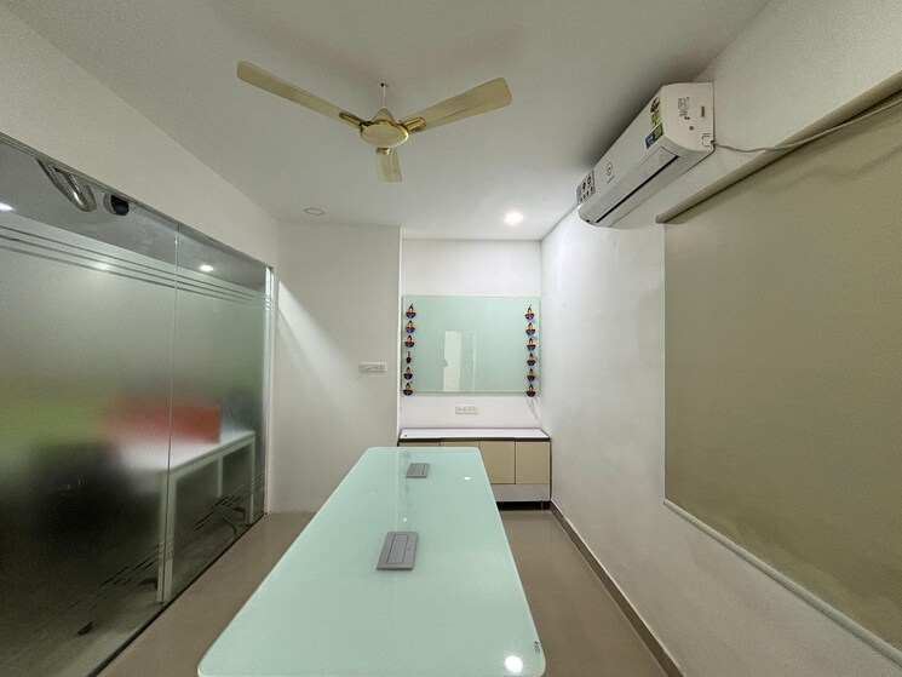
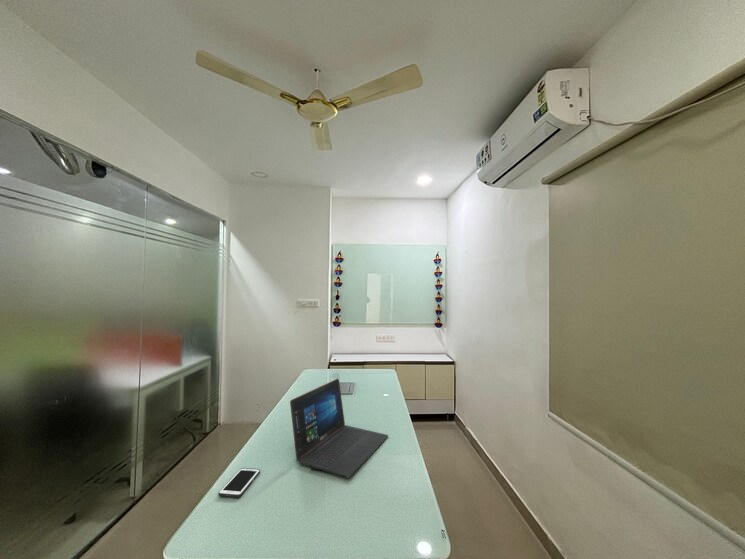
+ cell phone [217,467,261,498]
+ laptop [289,378,389,479]
